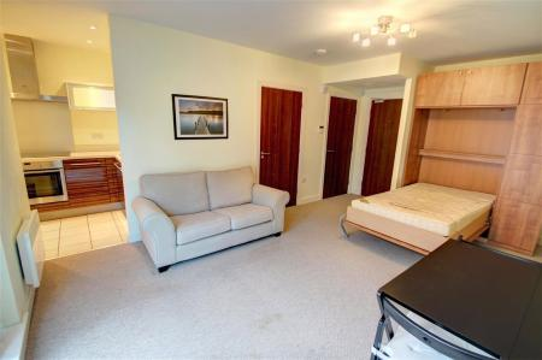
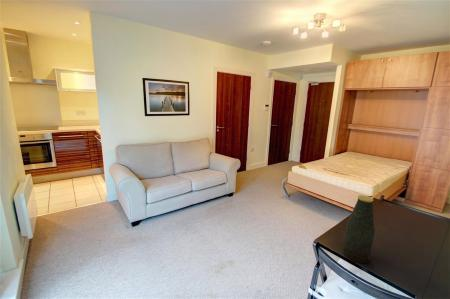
+ bottle [342,194,375,264]
